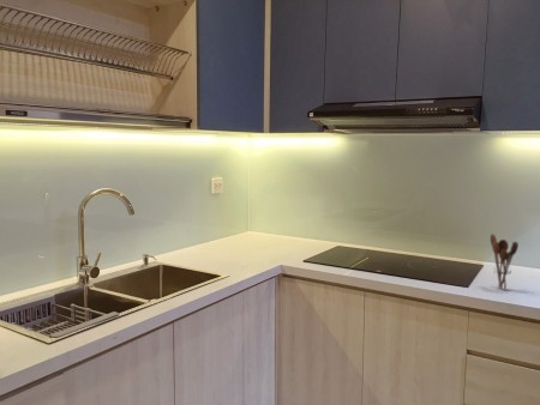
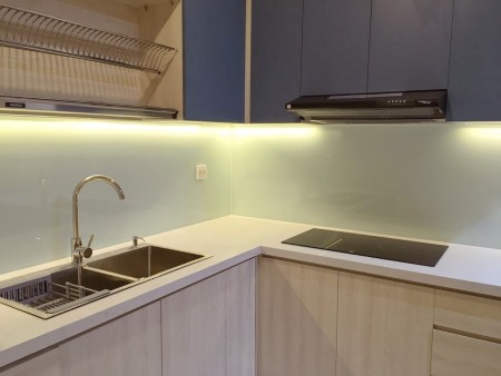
- utensil holder [490,232,520,290]
